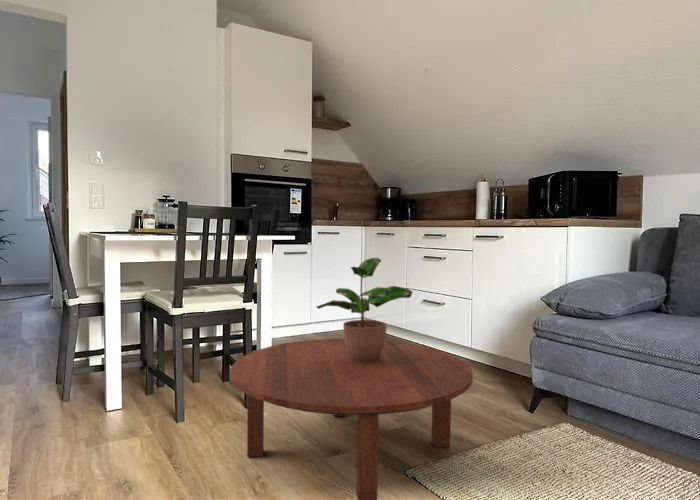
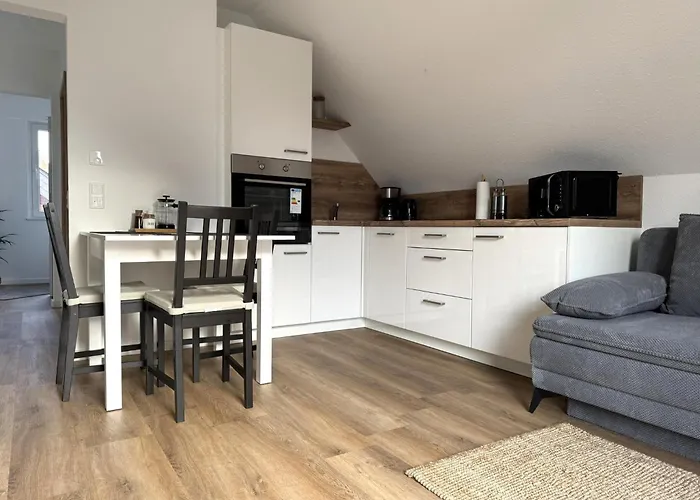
- coffee table [230,338,474,500]
- potted plant [316,257,413,363]
